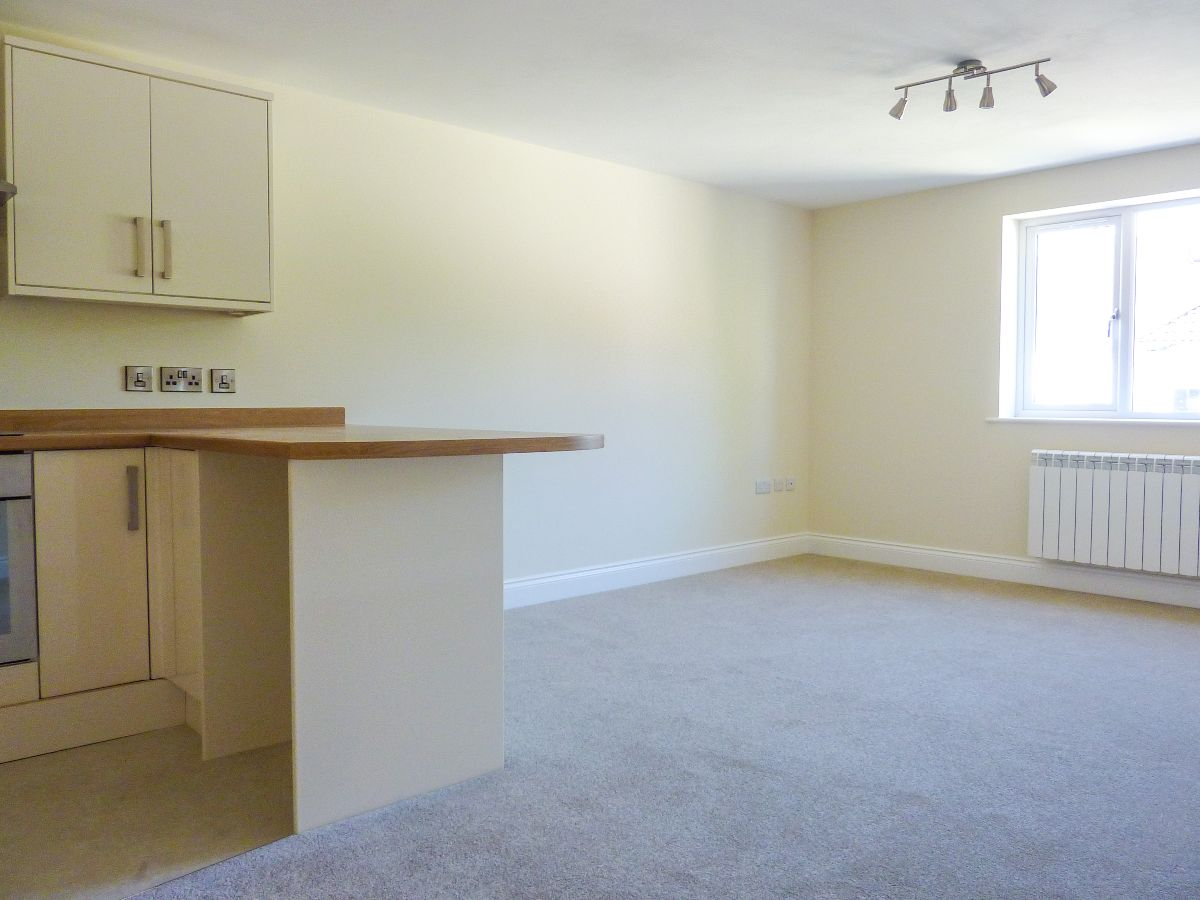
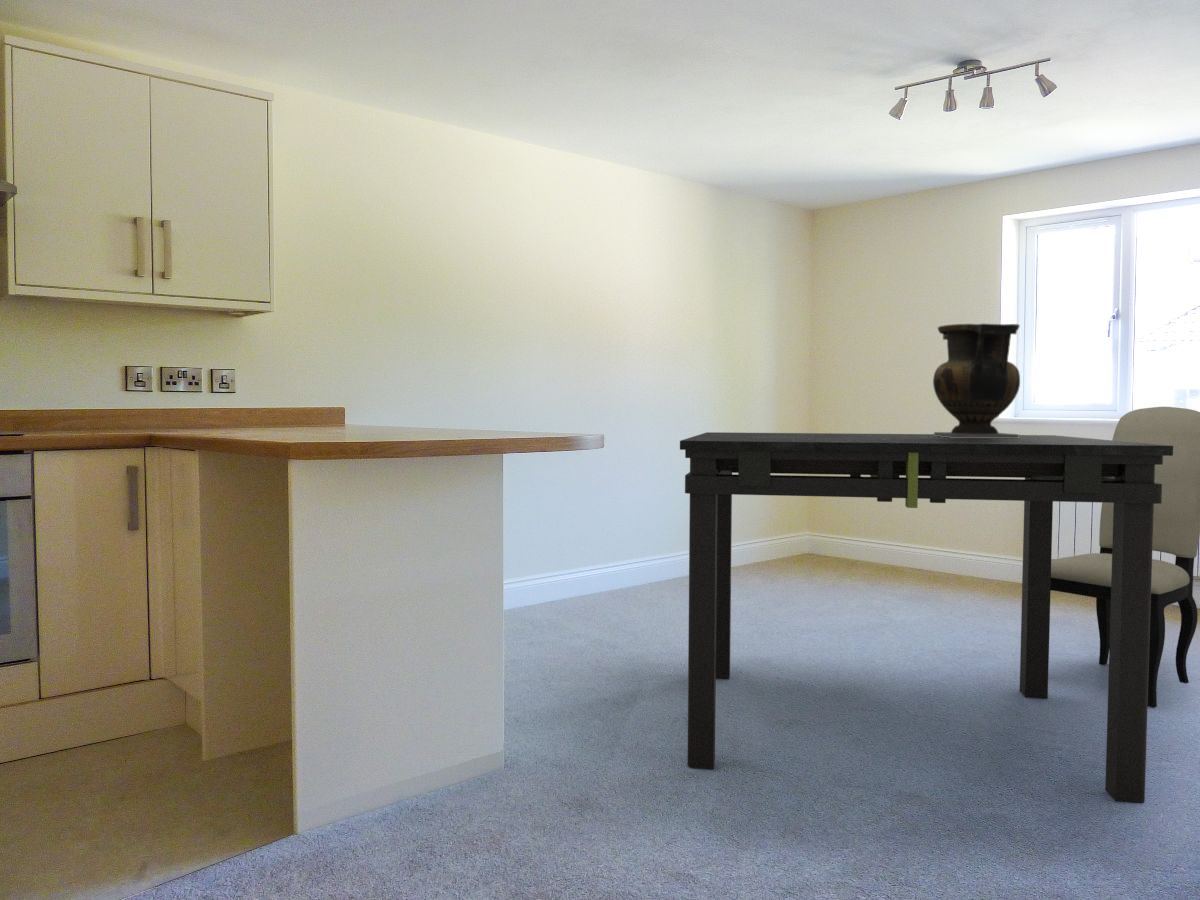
+ dining table [679,431,1173,804]
+ dining chair [1051,406,1200,709]
+ vase [932,323,1021,438]
